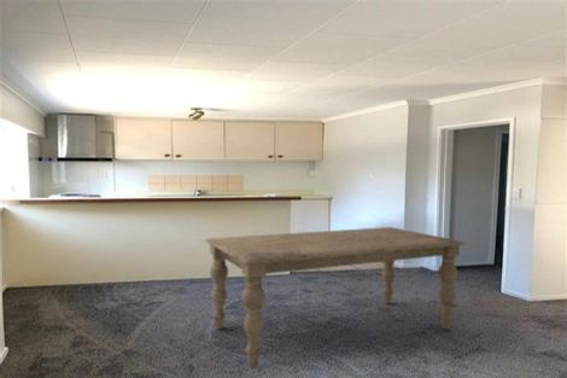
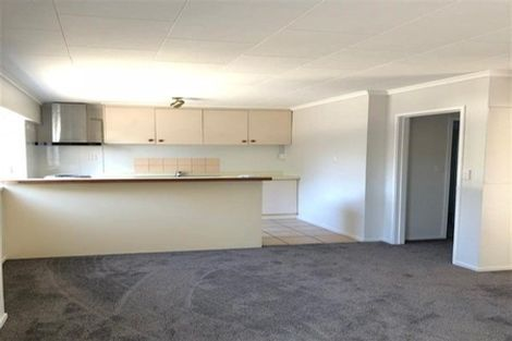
- dining table [204,226,468,370]
